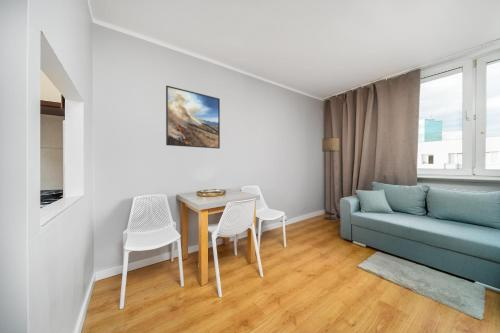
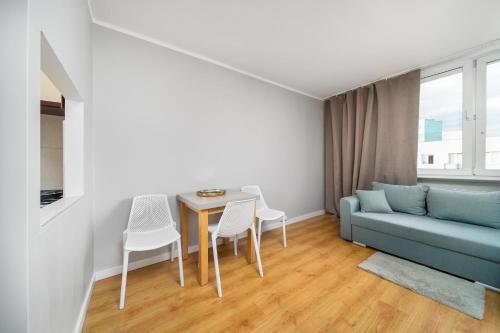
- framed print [165,85,221,149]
- floor lamp [321,137,340,221]
